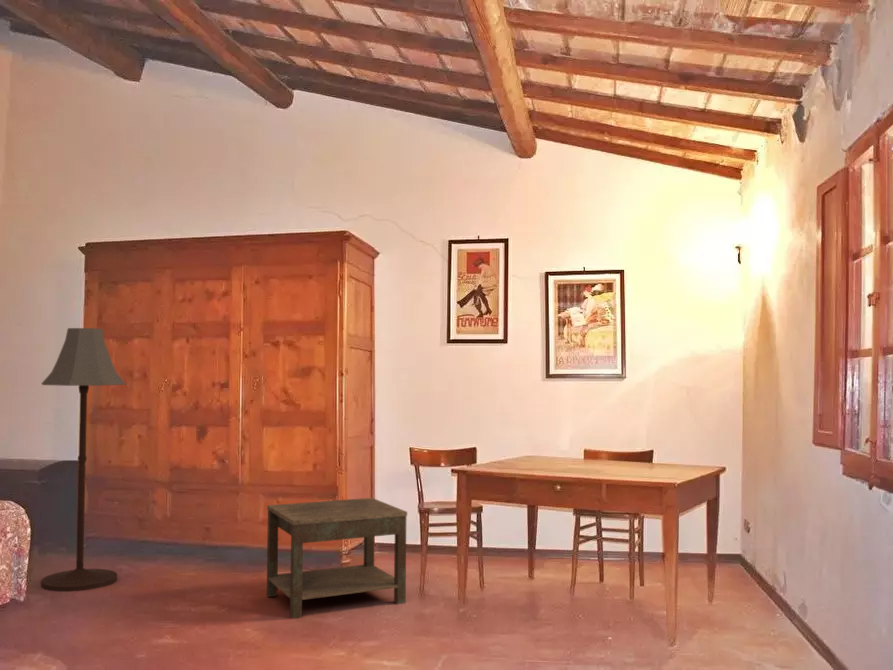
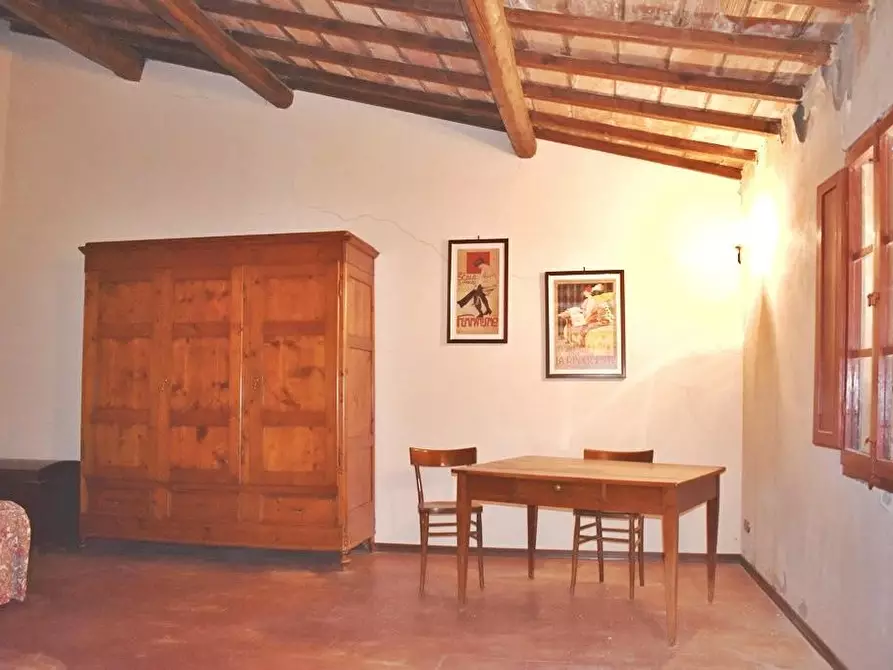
- side table [266,497,408,620]
- floor lamp [40,327,127,592]
